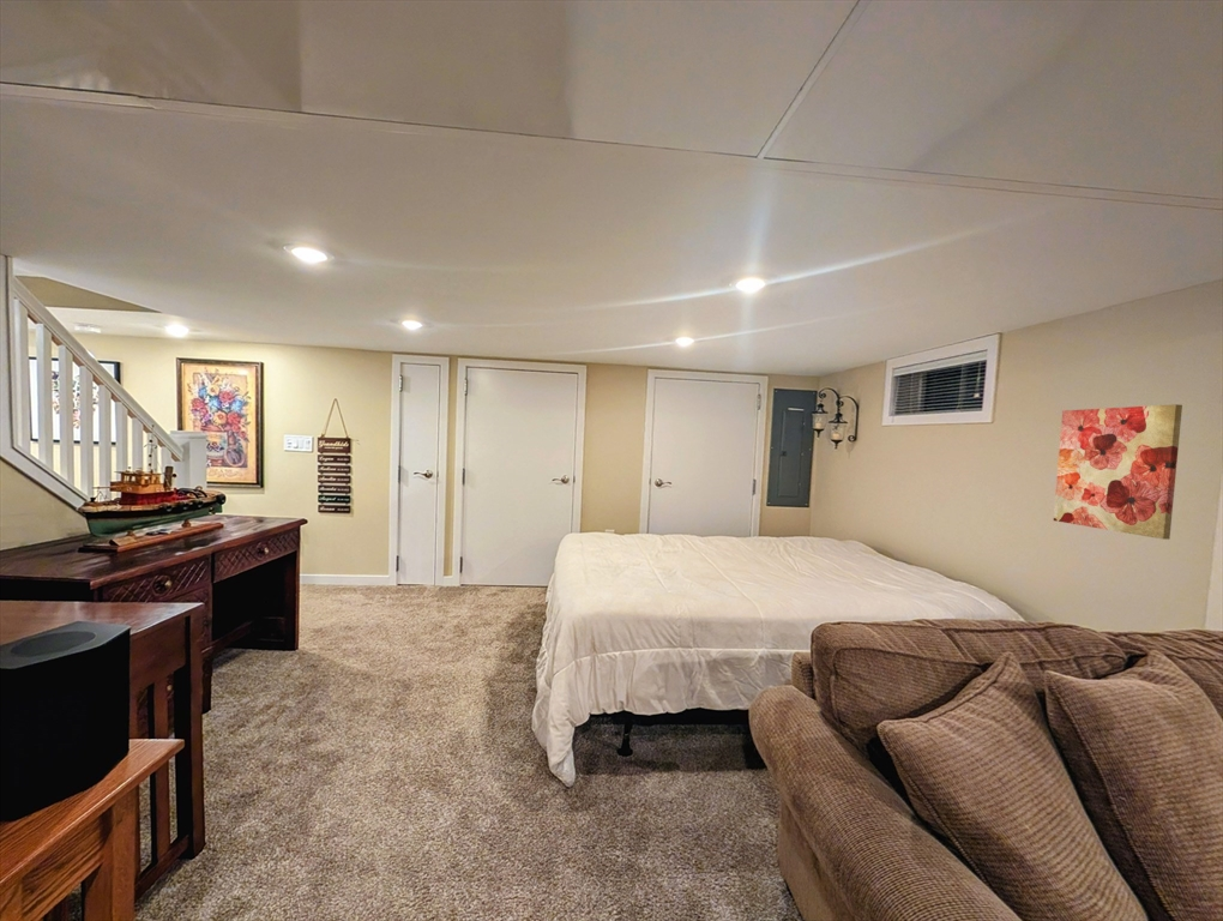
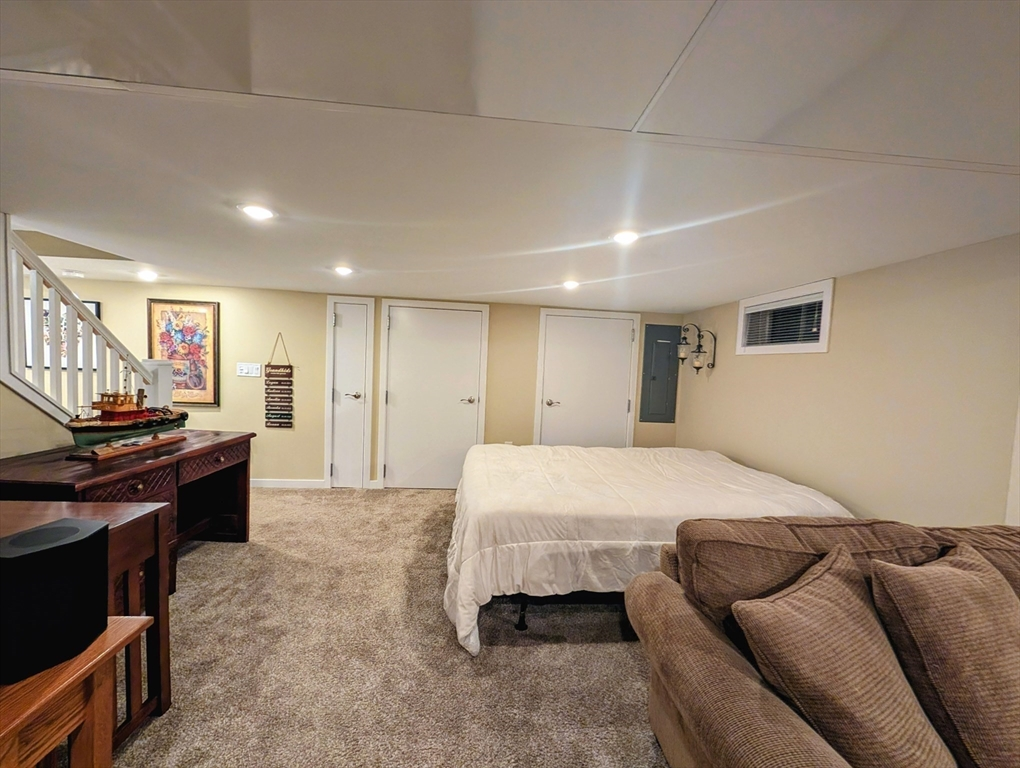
- wall art [1053,403,1183,541]
